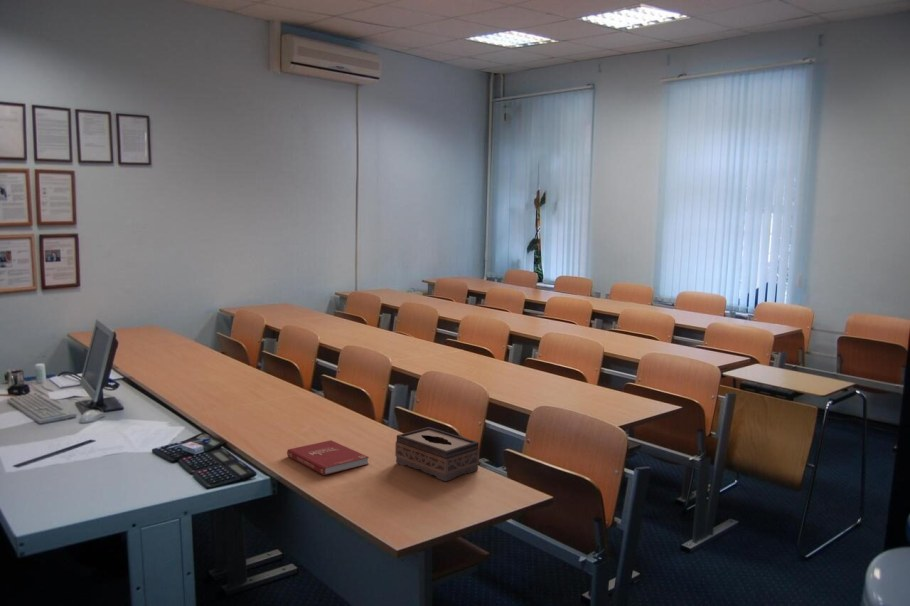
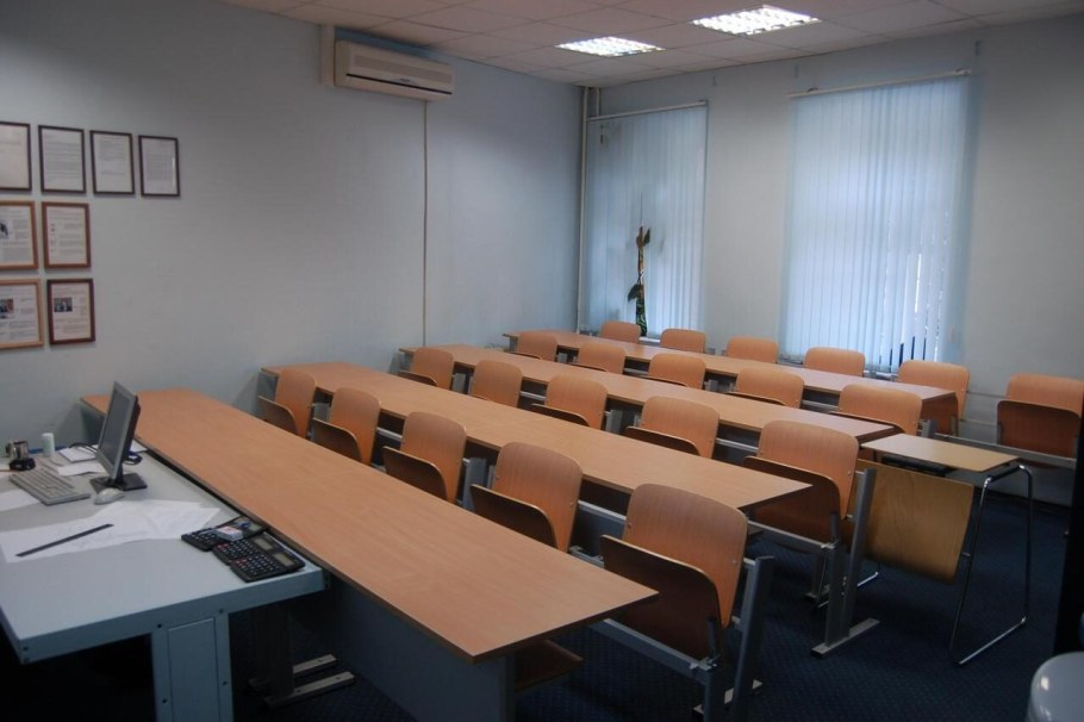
- book [286,439,370,476]
- tissue box [394,426,480,482]
